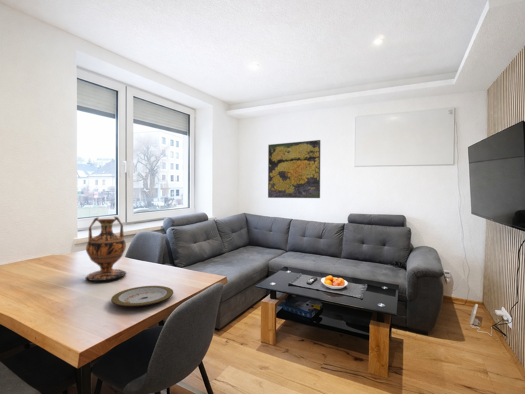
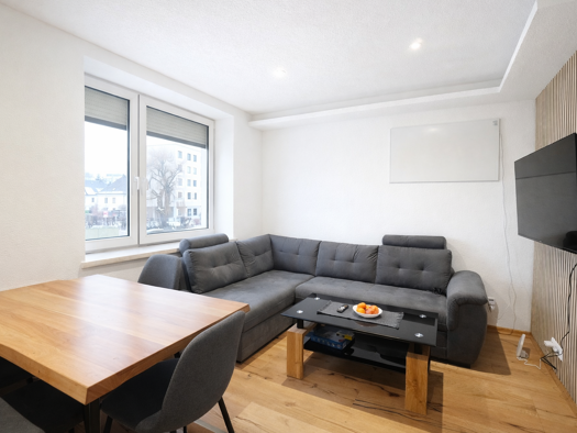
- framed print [267,139,321,199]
- vase [84,216,127,282]
- plate [110,285,174,307]
